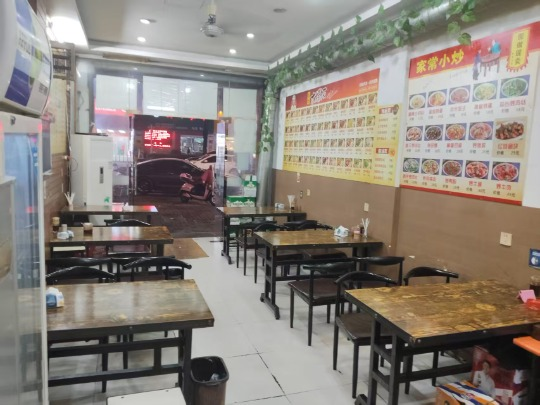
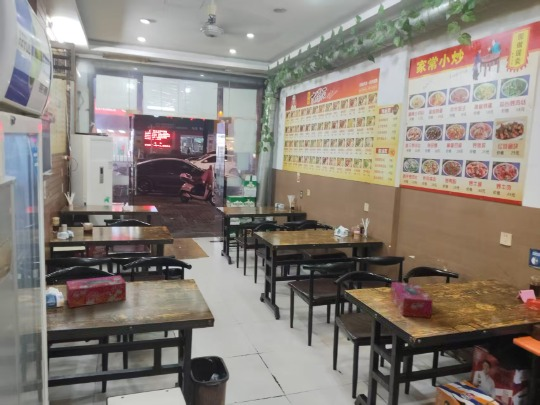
+ tissue box [390,281,434,319]
+ tissue box [66,274,127,309]
